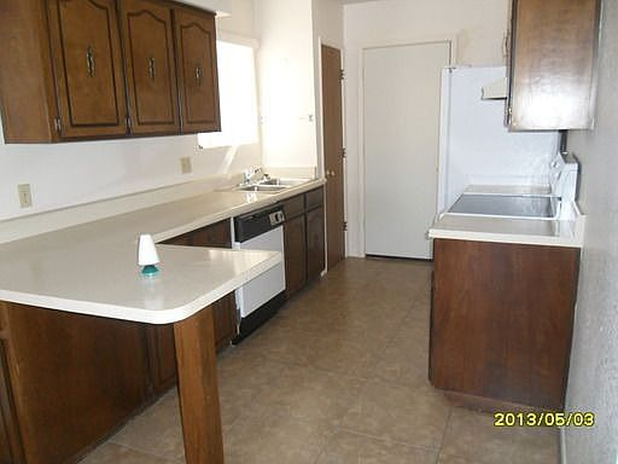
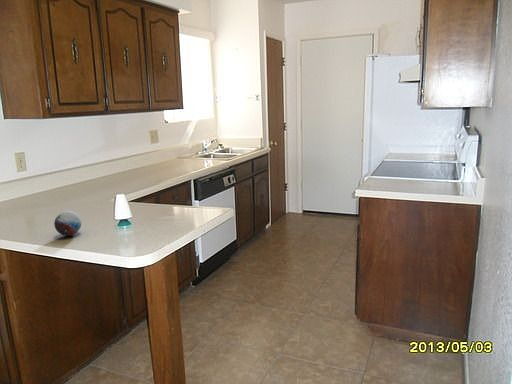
+ decorative orb [53,210,82,237]
